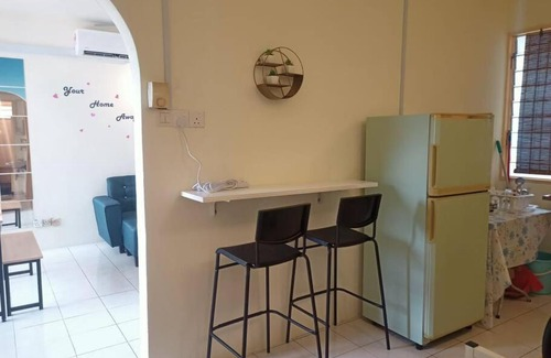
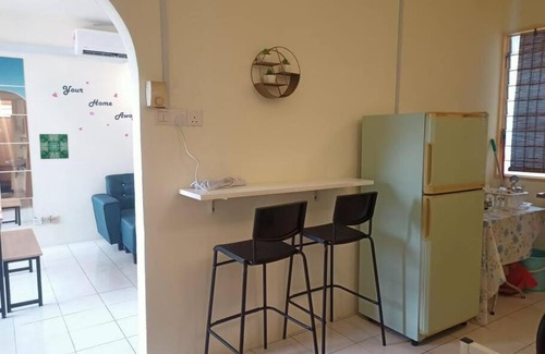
+ wall art [38,133,70,160]
